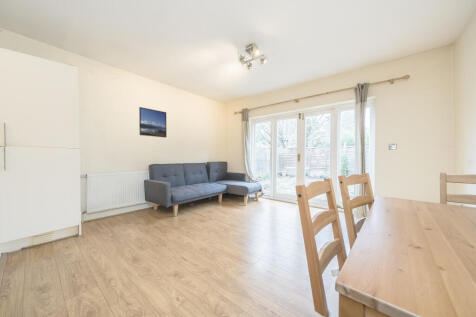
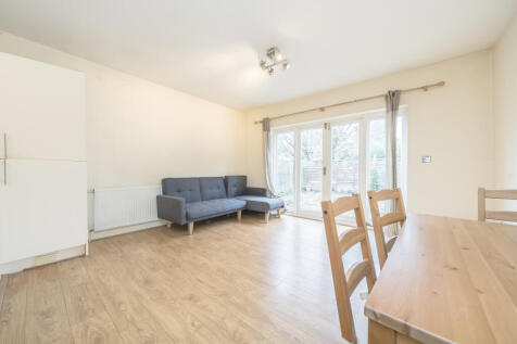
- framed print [138,106,167,139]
